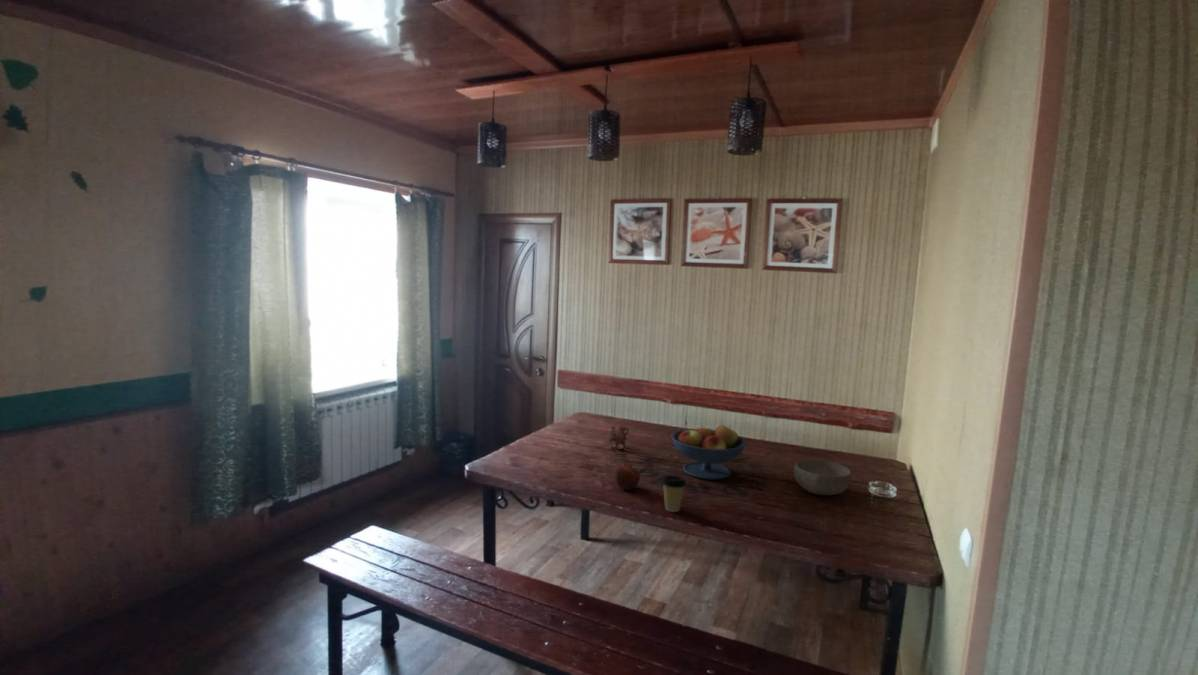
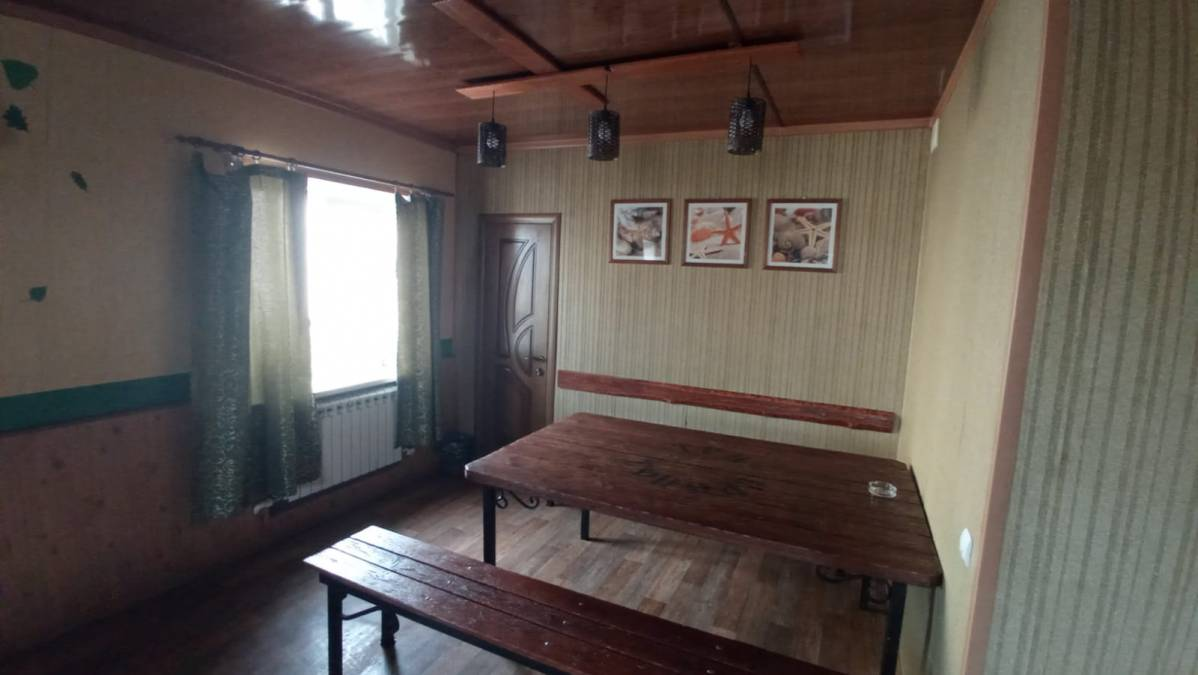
- fruit bowl [671,424,747,480]
- coffee cup [661,474,687,513]
- bowl [793,458,853,496]
- apple [613,462,641,491]
- teapot [608,425,630,454]
